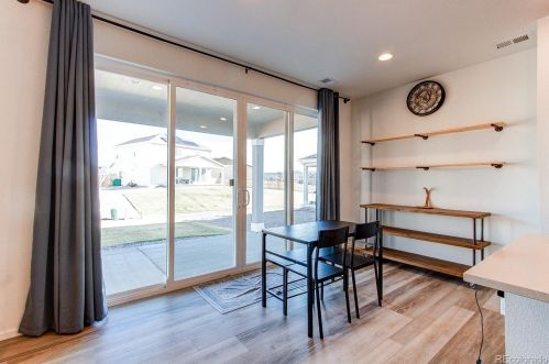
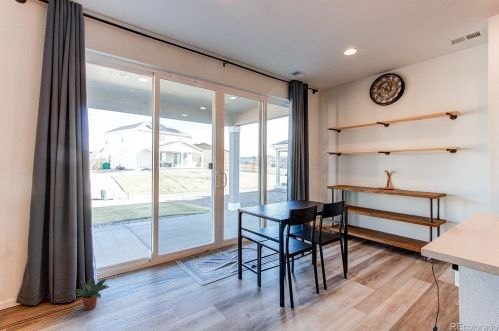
+ potted plant [71,277,111,311]
